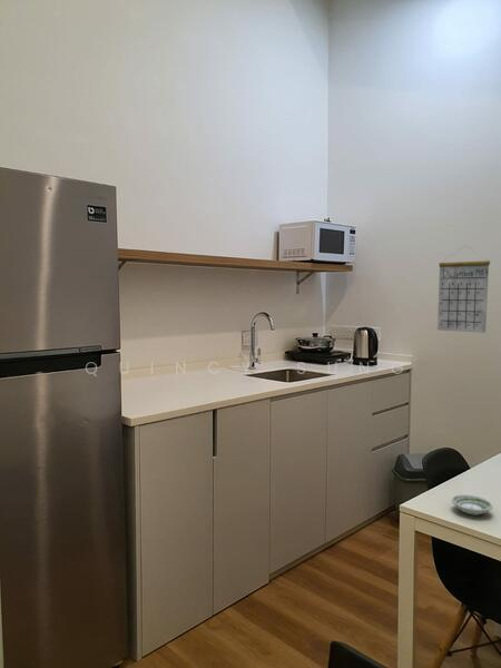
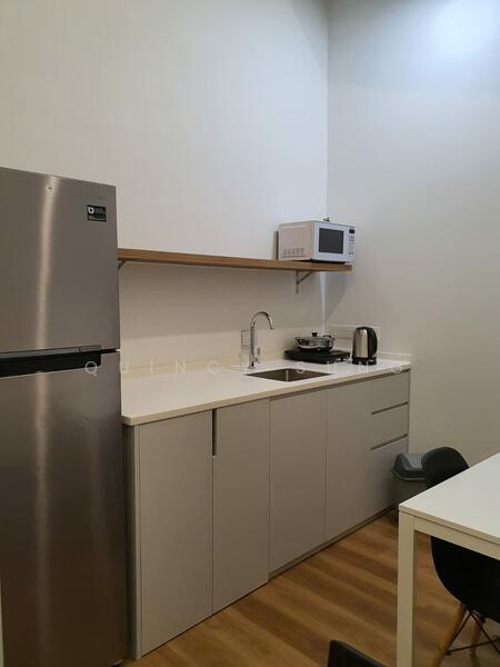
- calendar [436,244,491,334]
- saucer [451,493,494,517]
